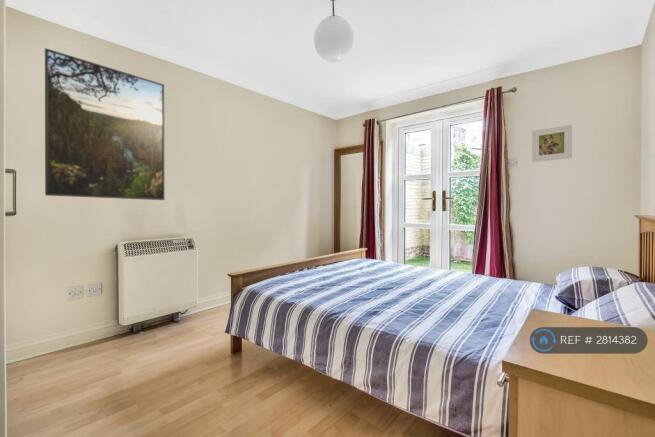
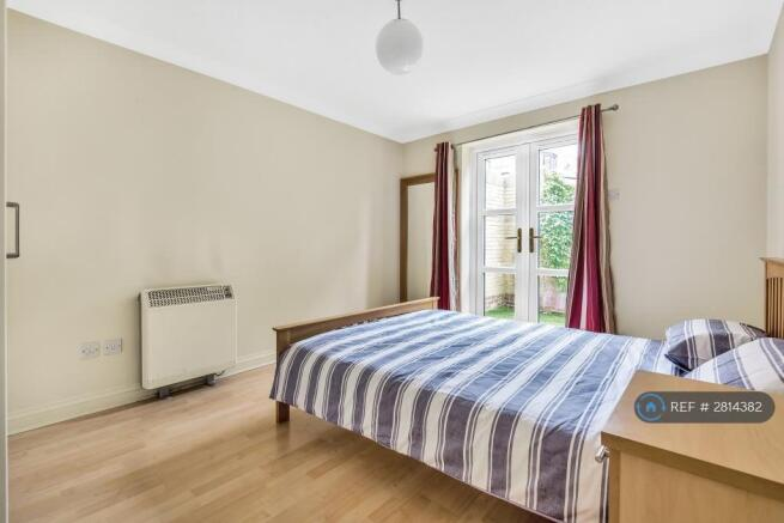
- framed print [531,124,573,163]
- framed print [44,47,165,201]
